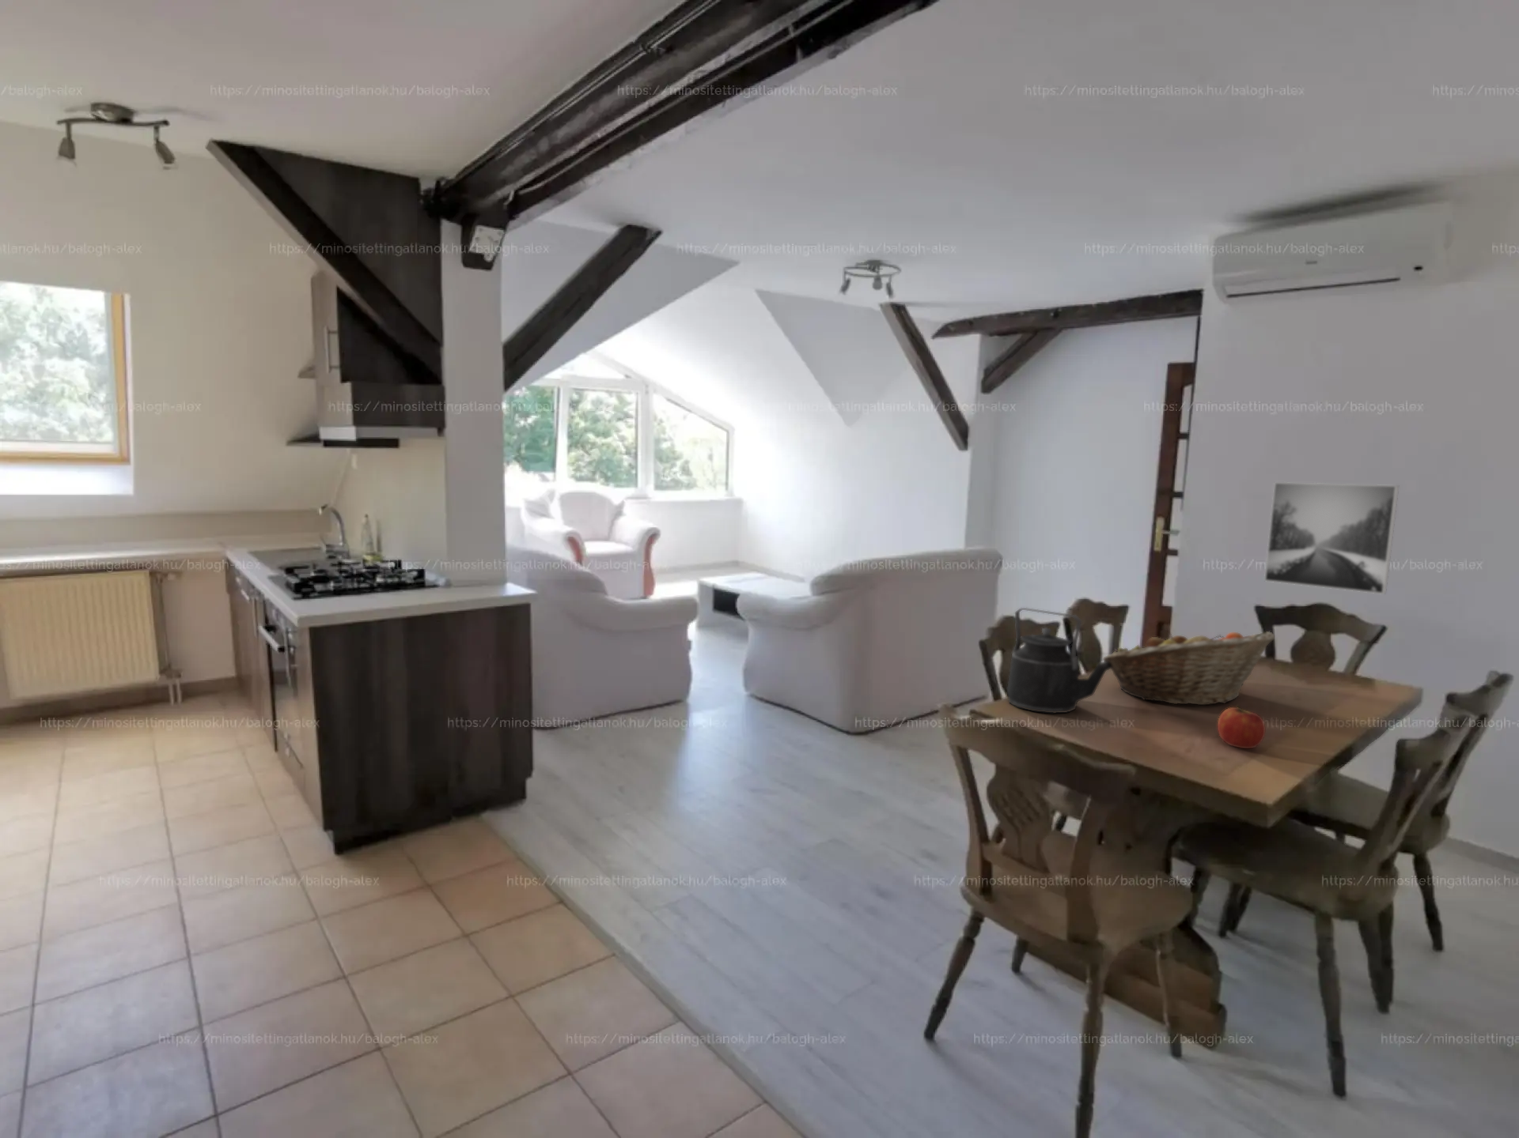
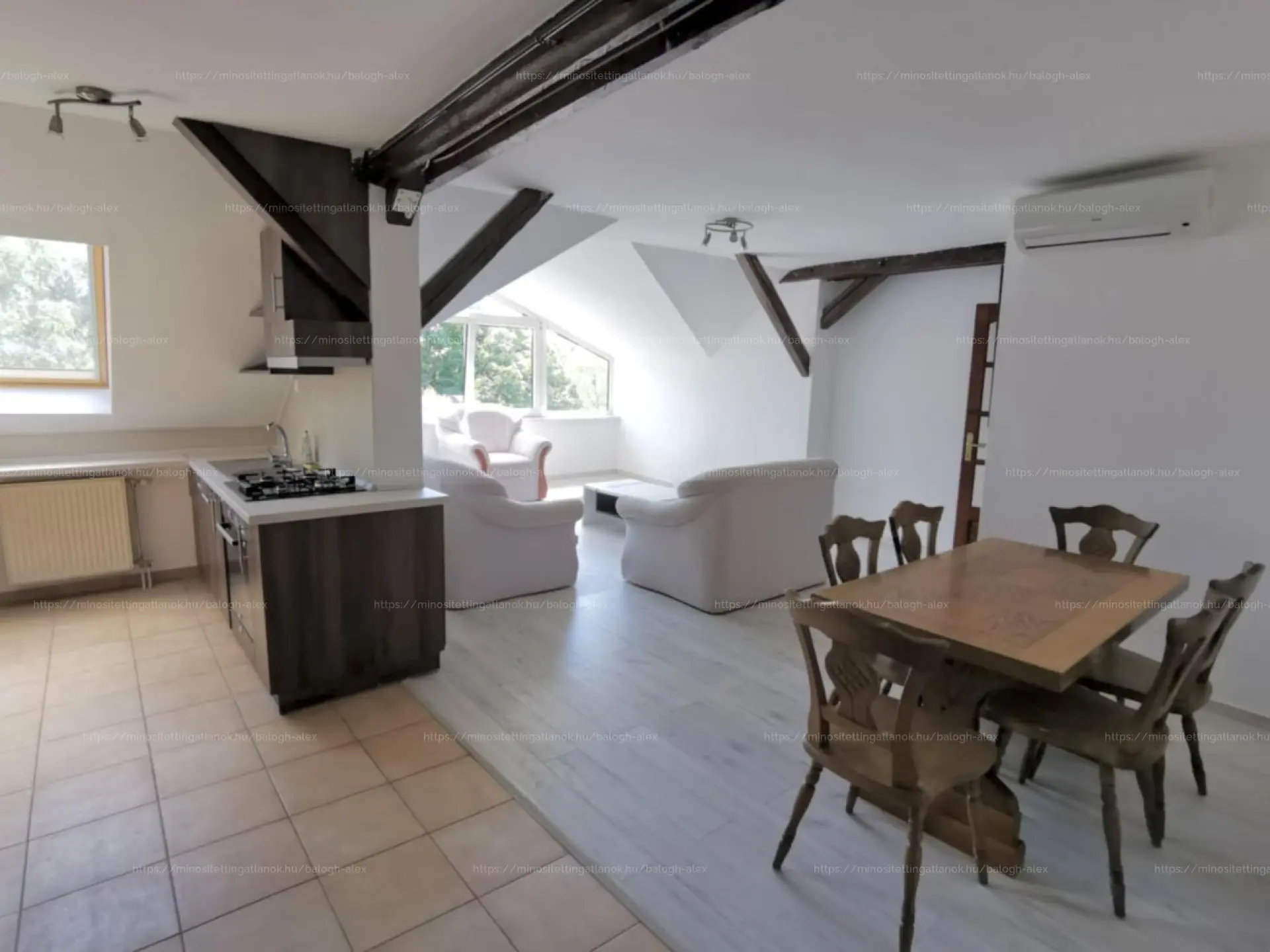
- kettle [1006,607,1112,715]
- apple [1216,705,1265,750]
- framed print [1263,482,1399,595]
- fruit basket [1102,629,1276,705]
